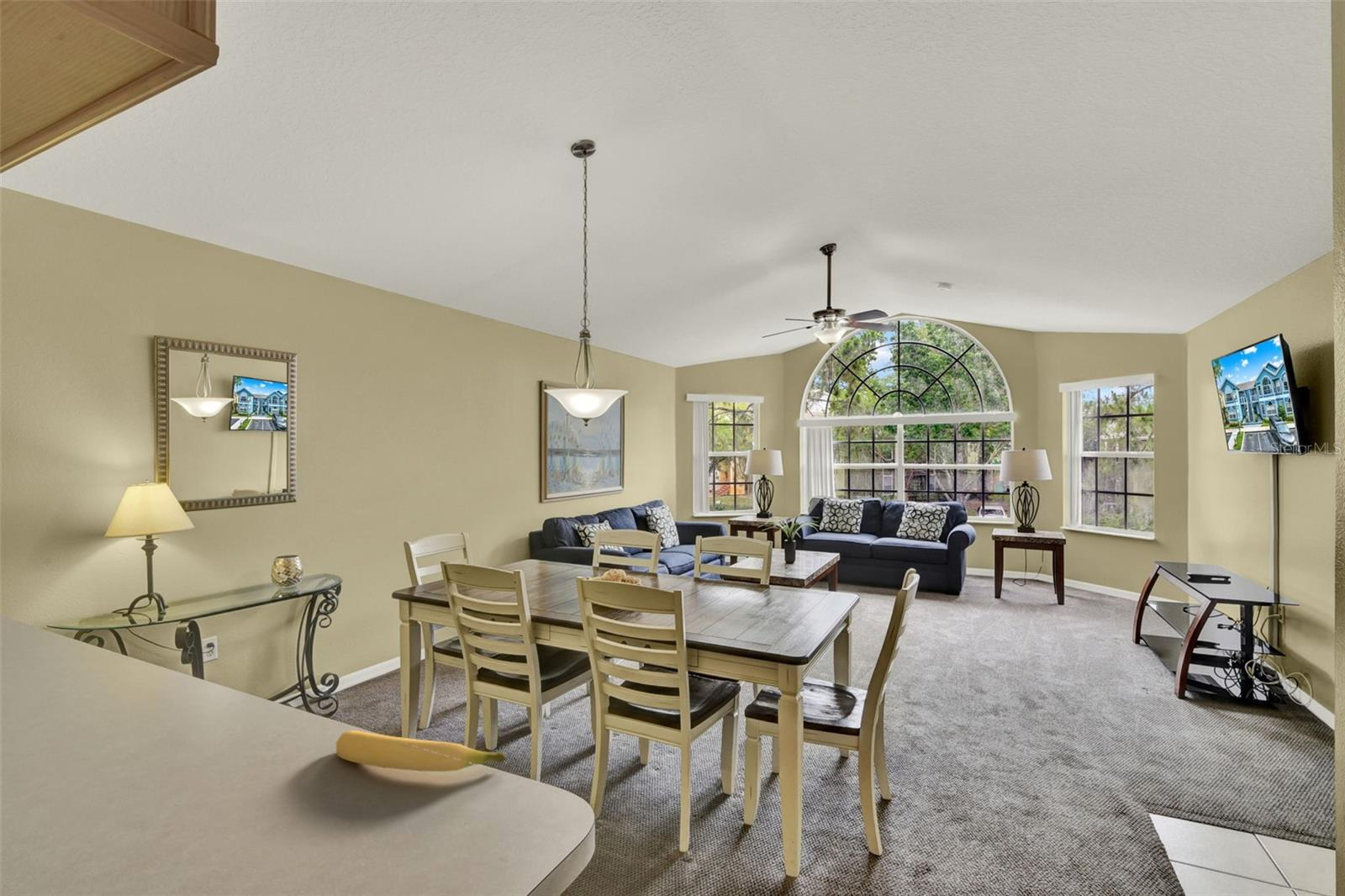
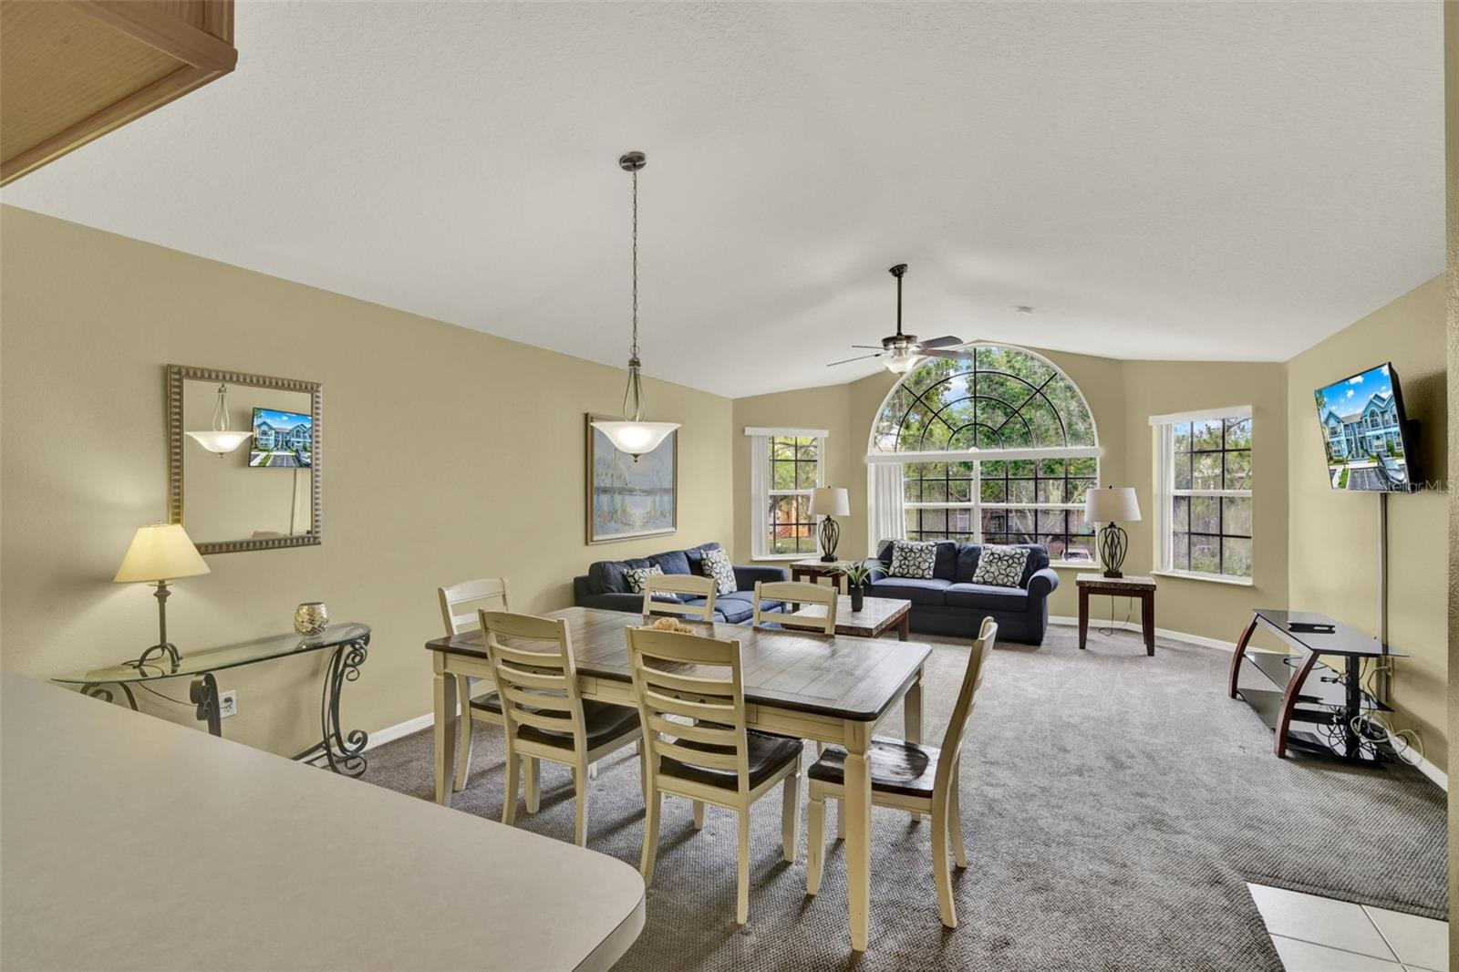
- banana [335,730,508,772]
